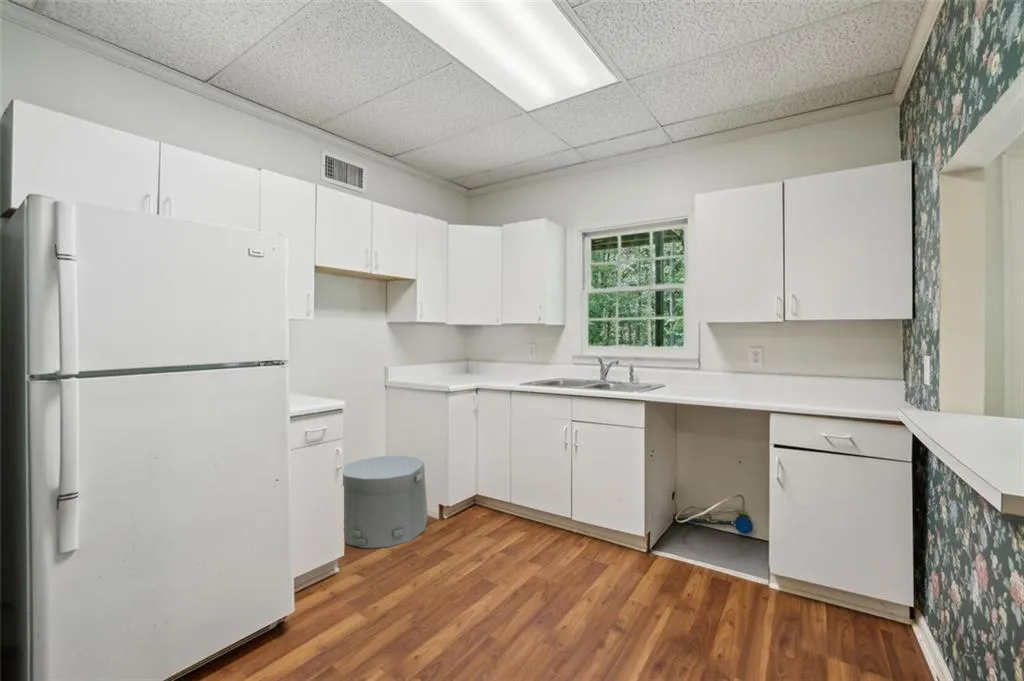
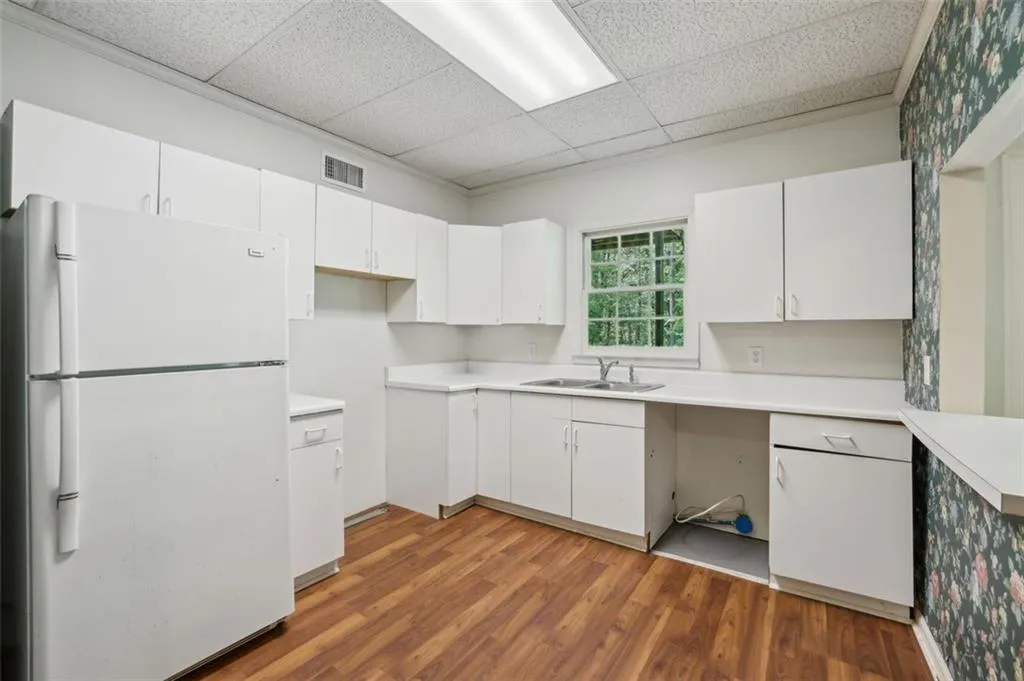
- trash can [342,455,429,549]
